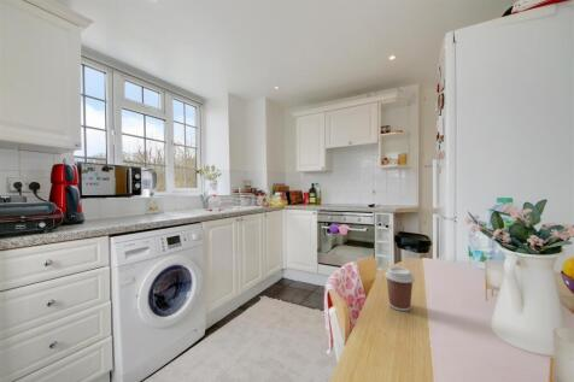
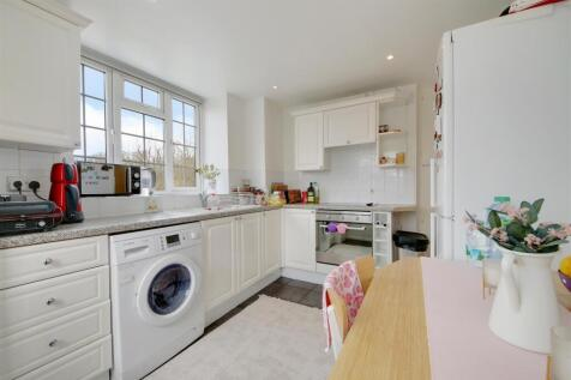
- coffee cup [383,266,416,312]
